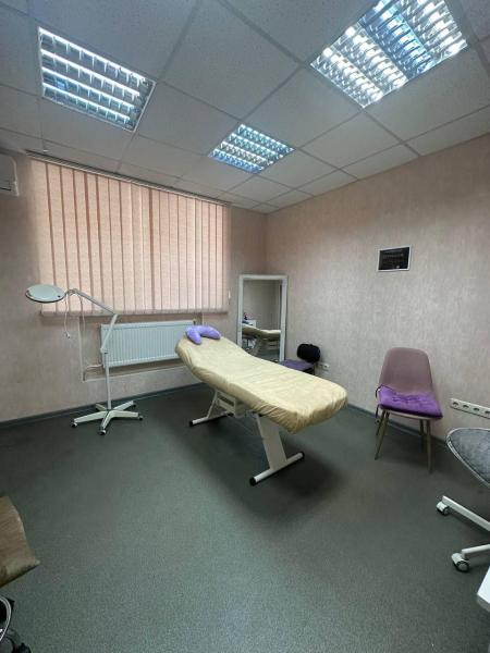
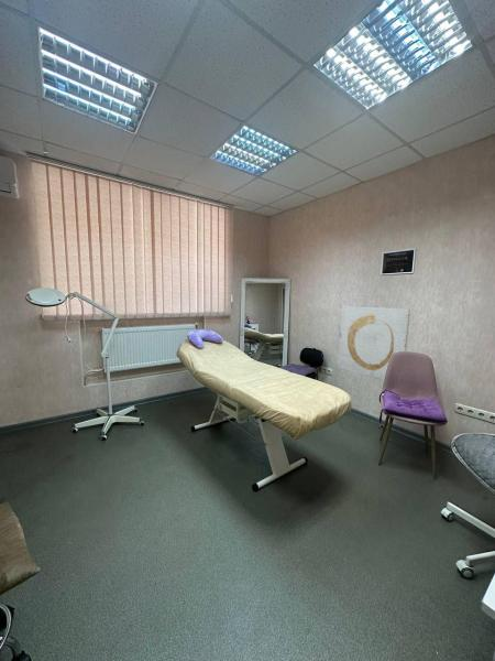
+ wall art [337,305,411,381]
